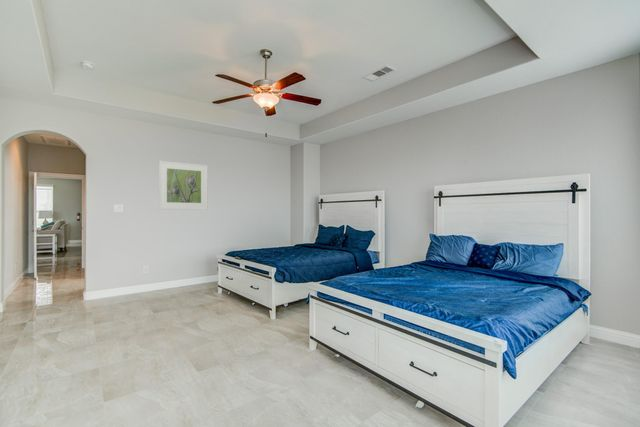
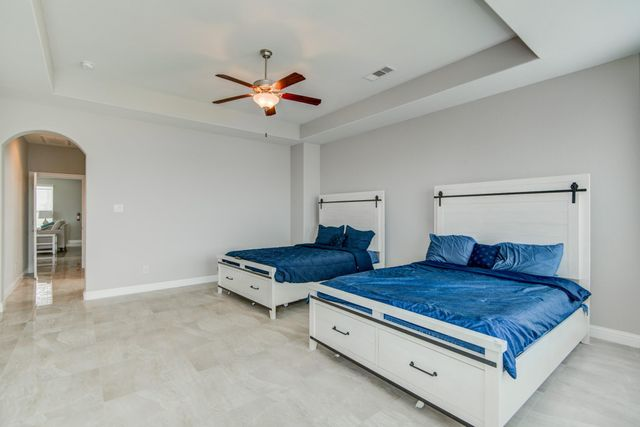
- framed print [158,160,209,210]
